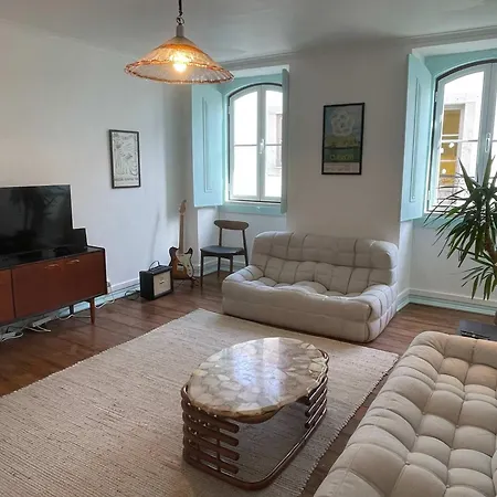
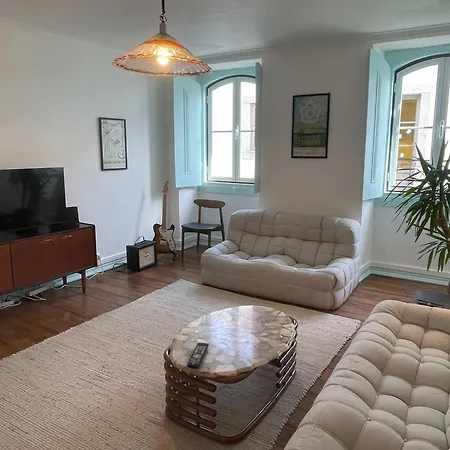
+ remote control [186,342,210,370]
